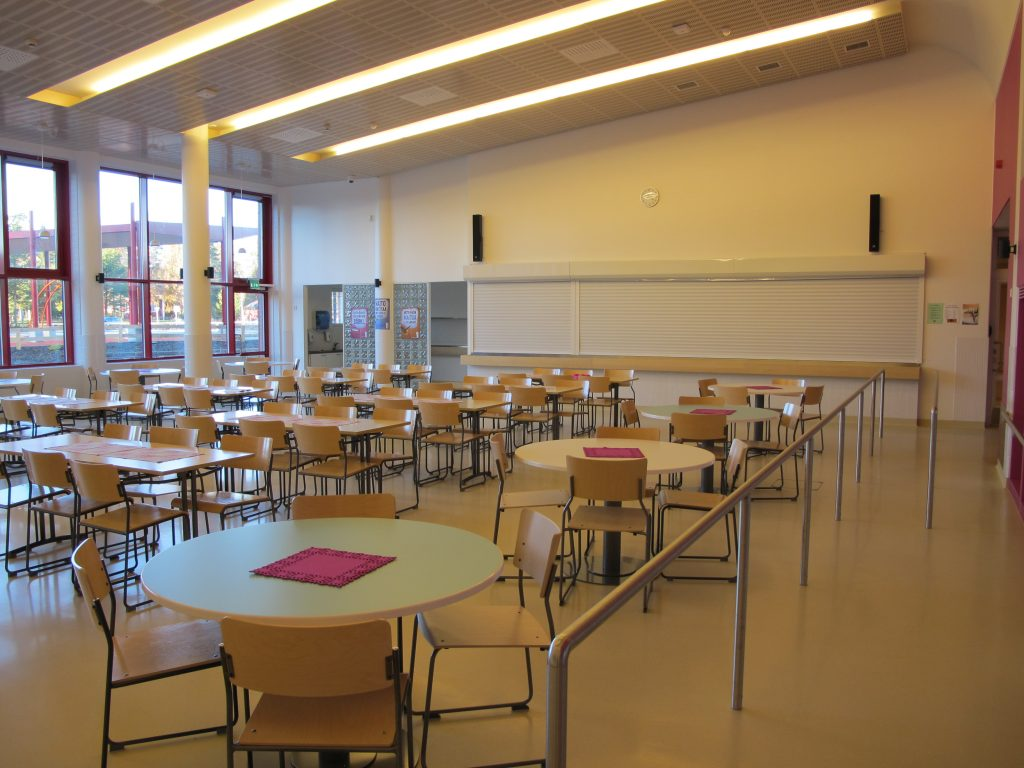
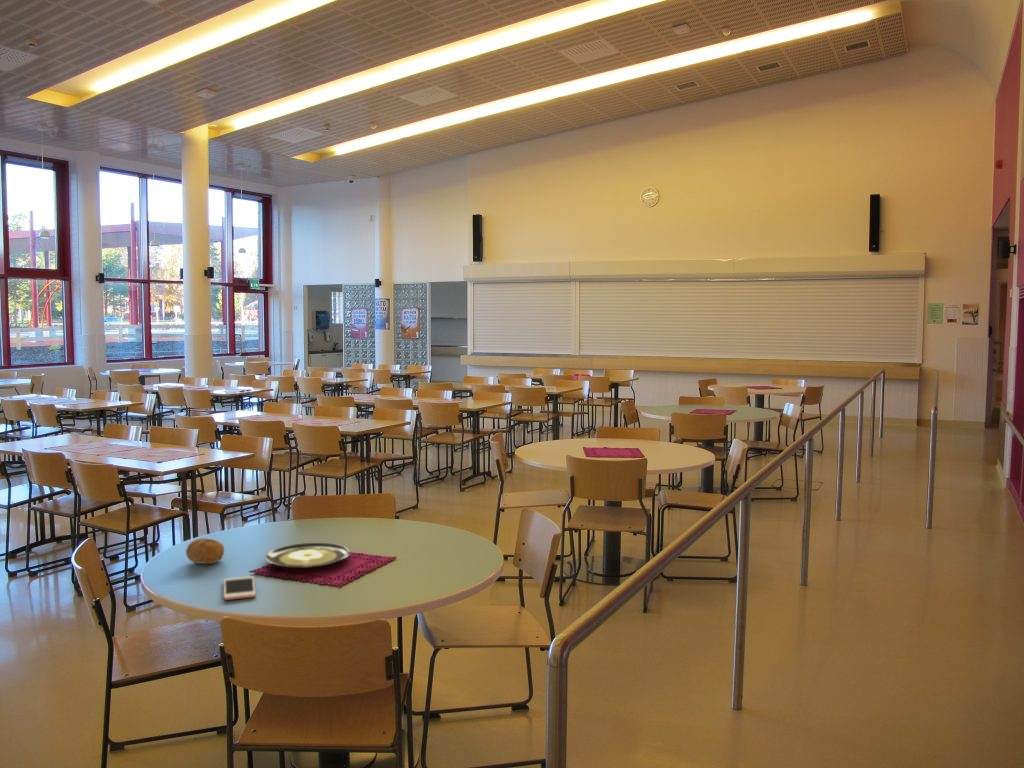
+ plate [264,542,351,569]
+ cell phone [223,575,257,601]
+ fruit [185,537,225,565]
